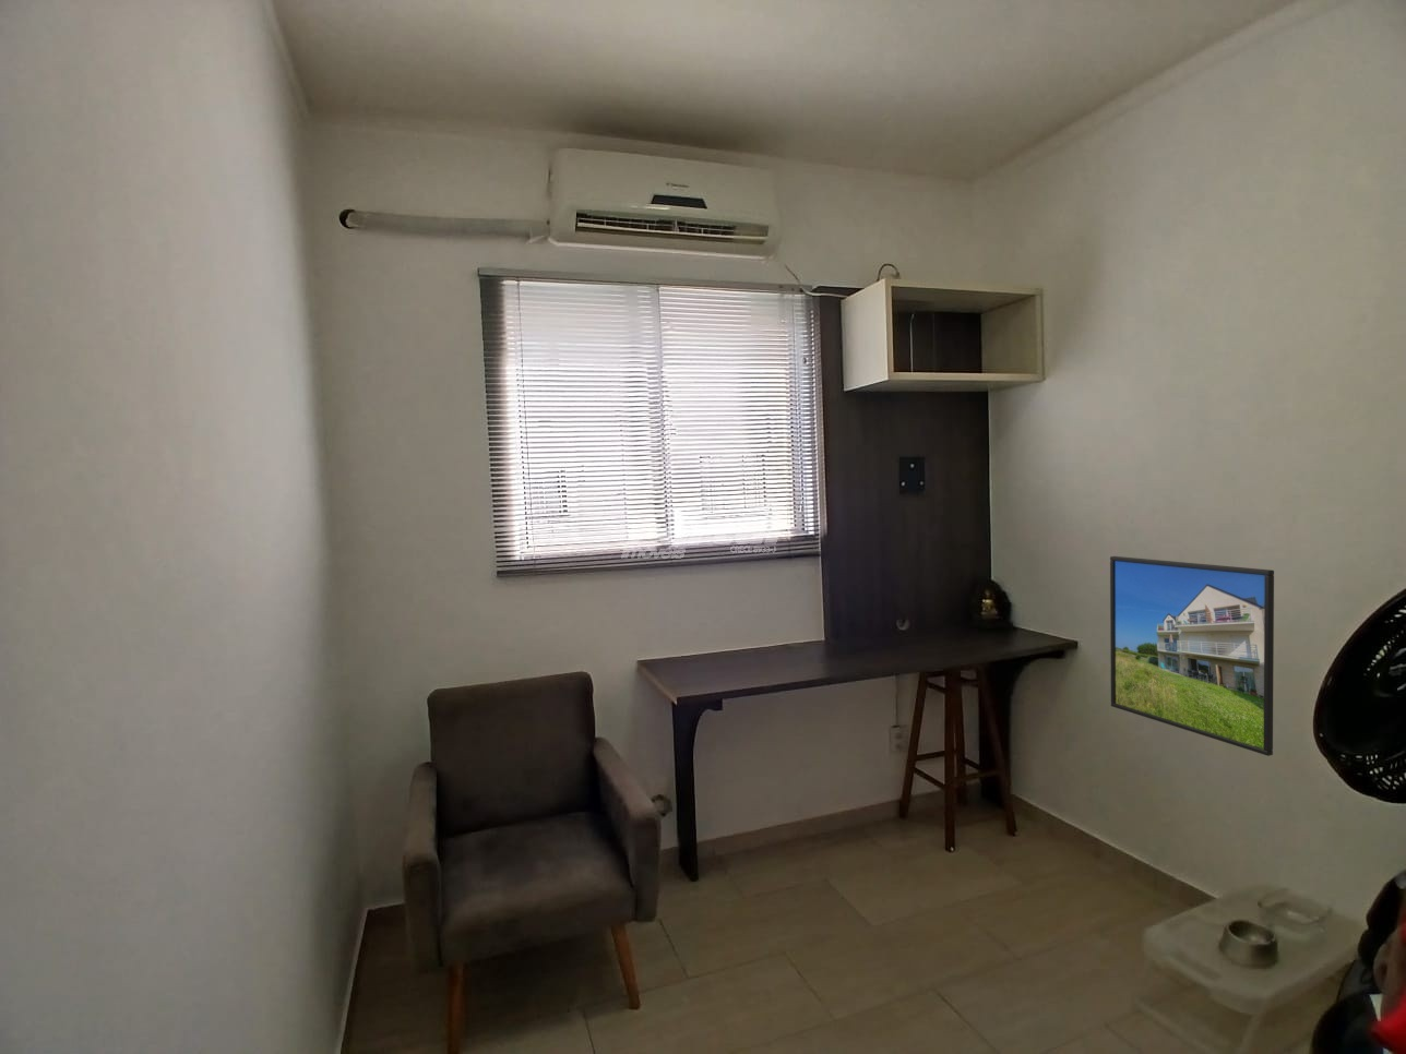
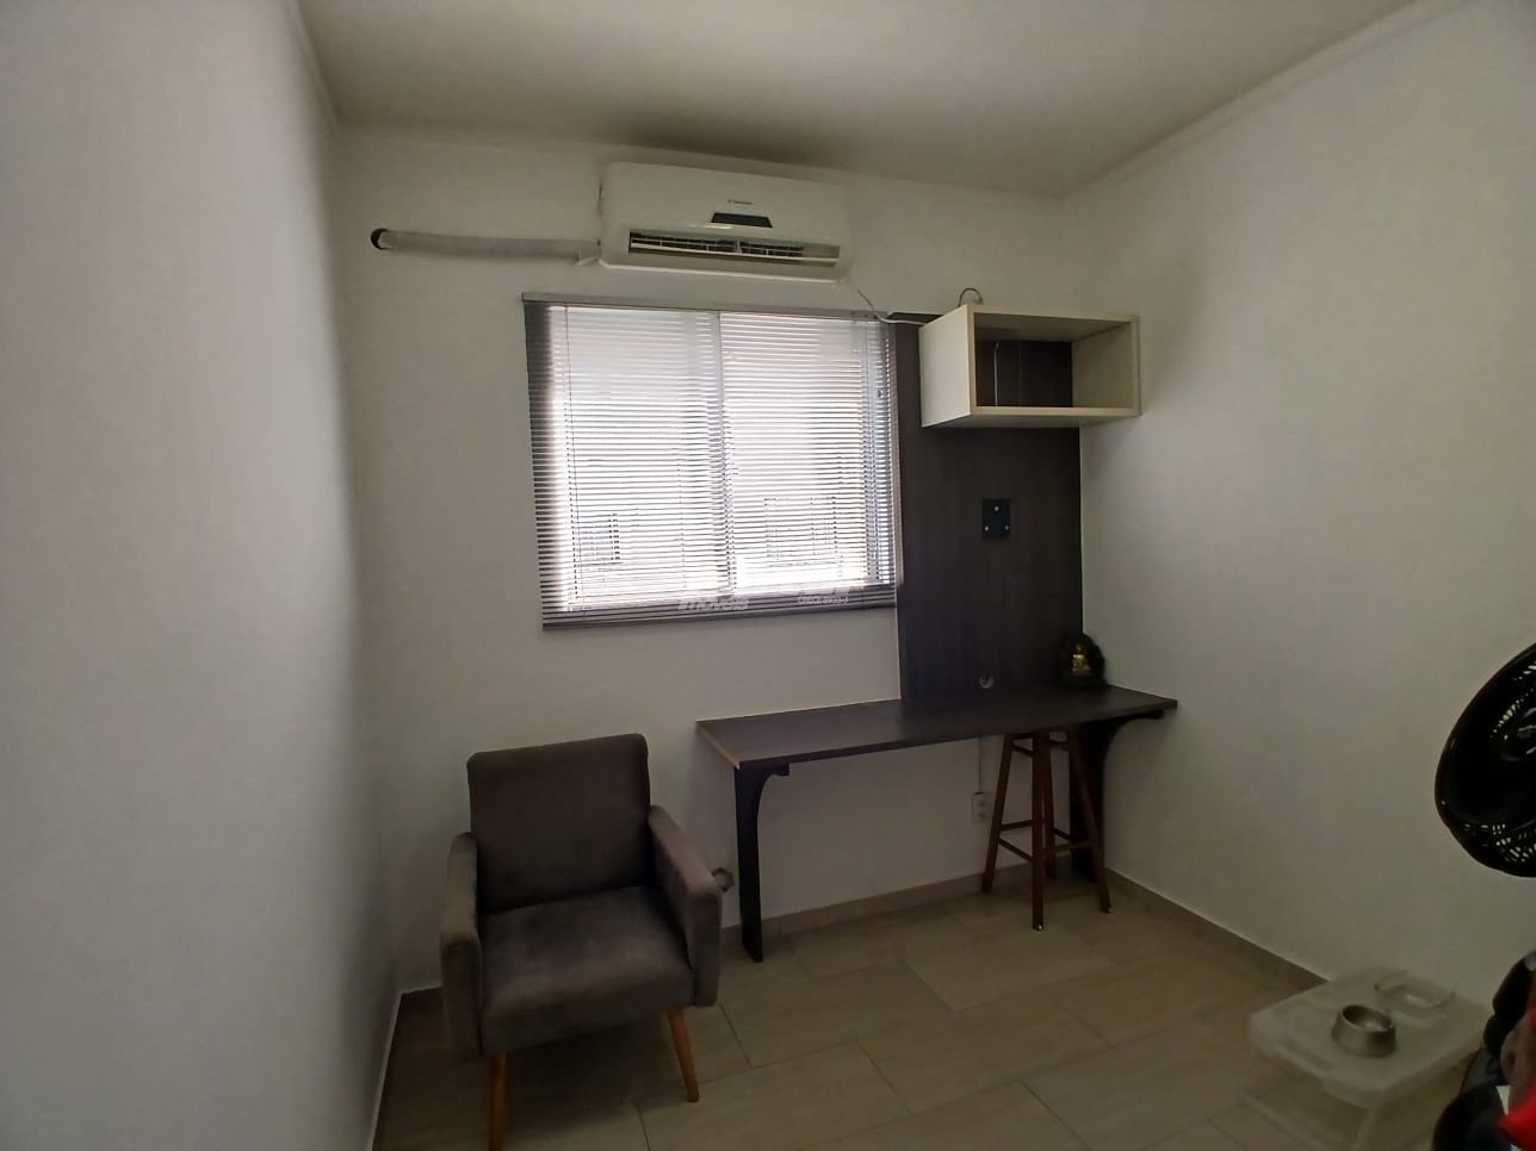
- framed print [1109,556,1275,757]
